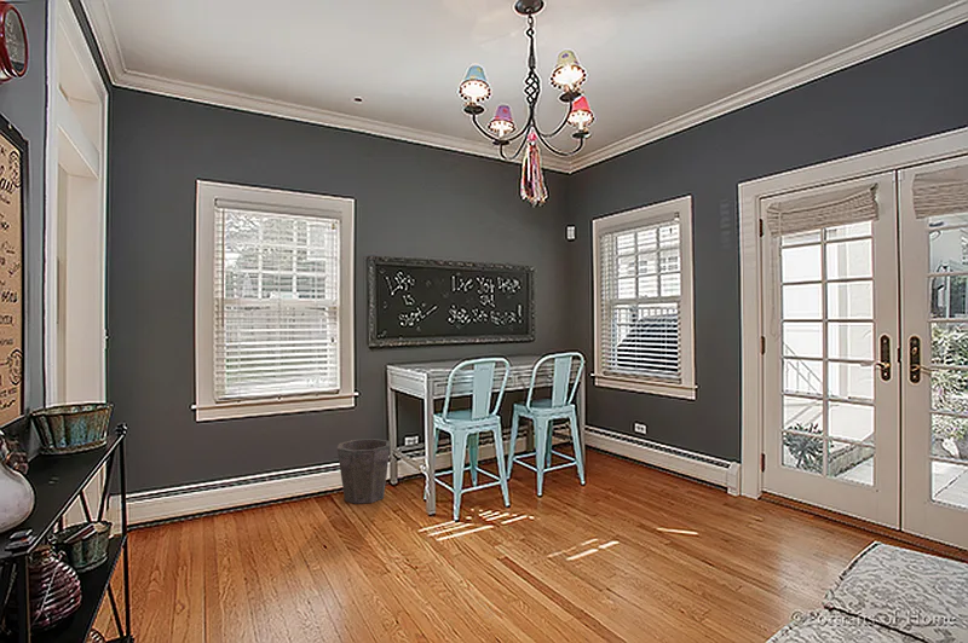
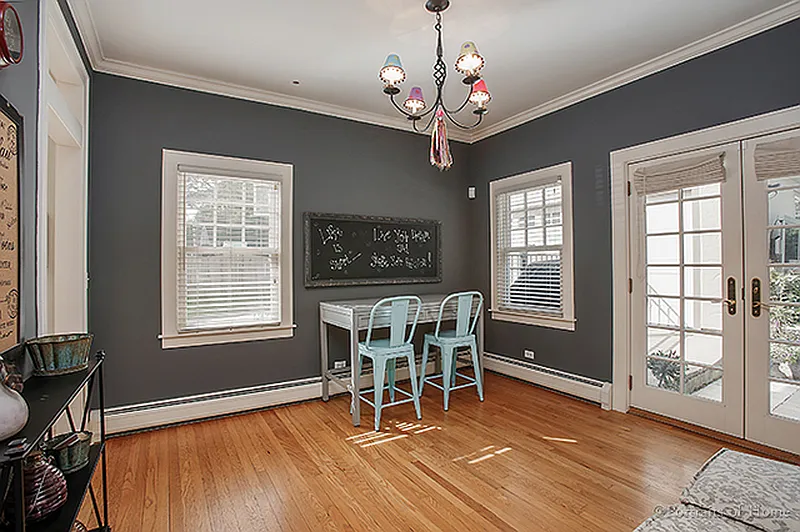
- waste bin [336,438,392,505]
